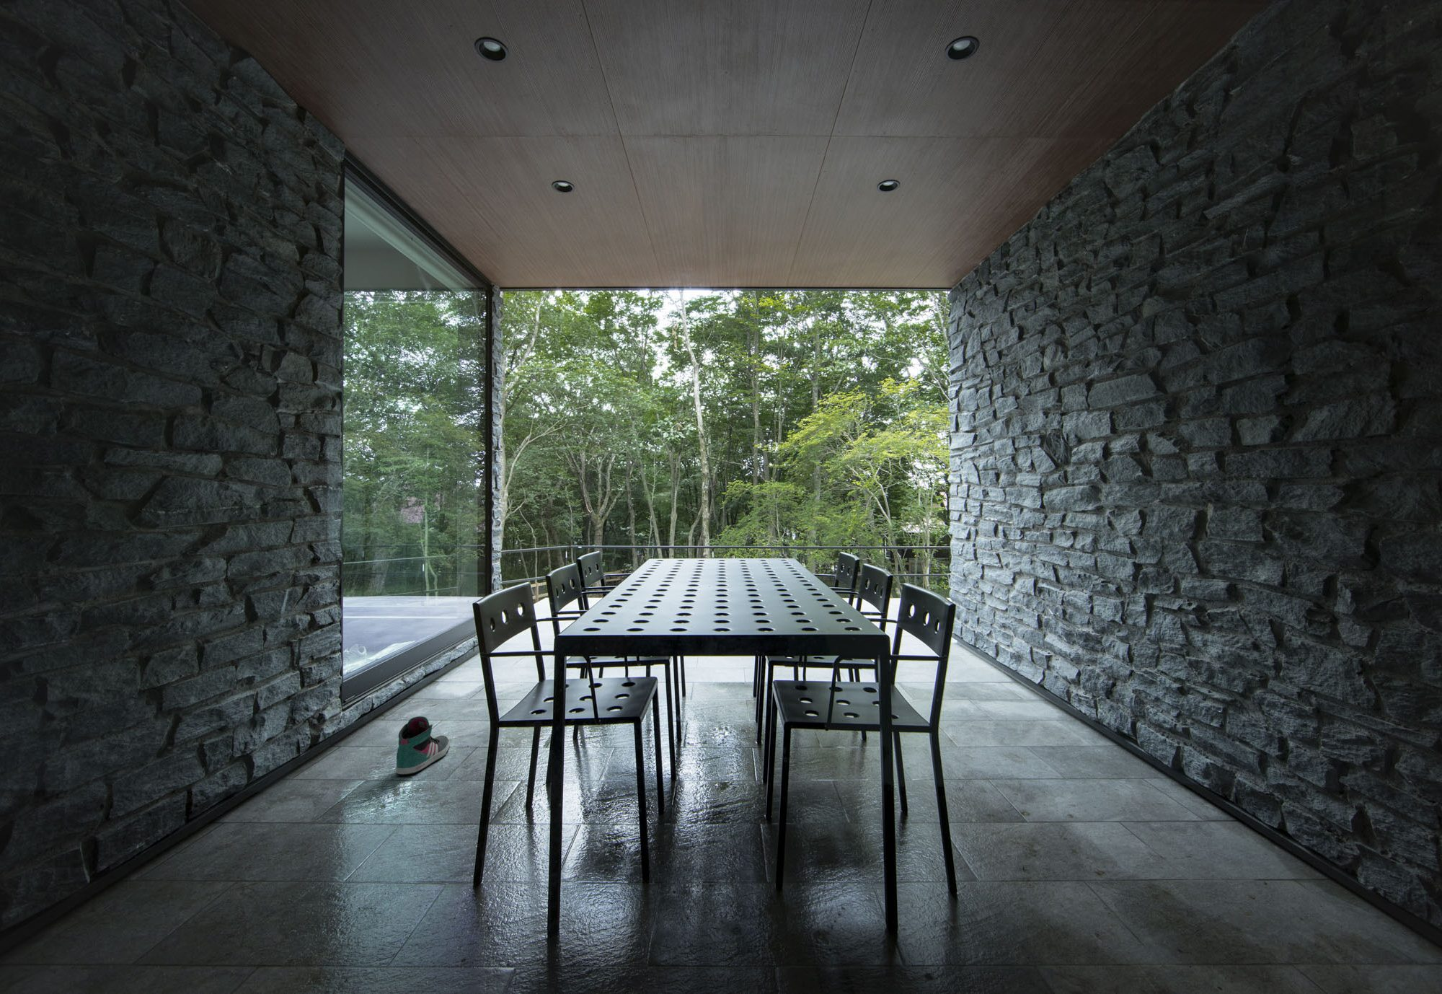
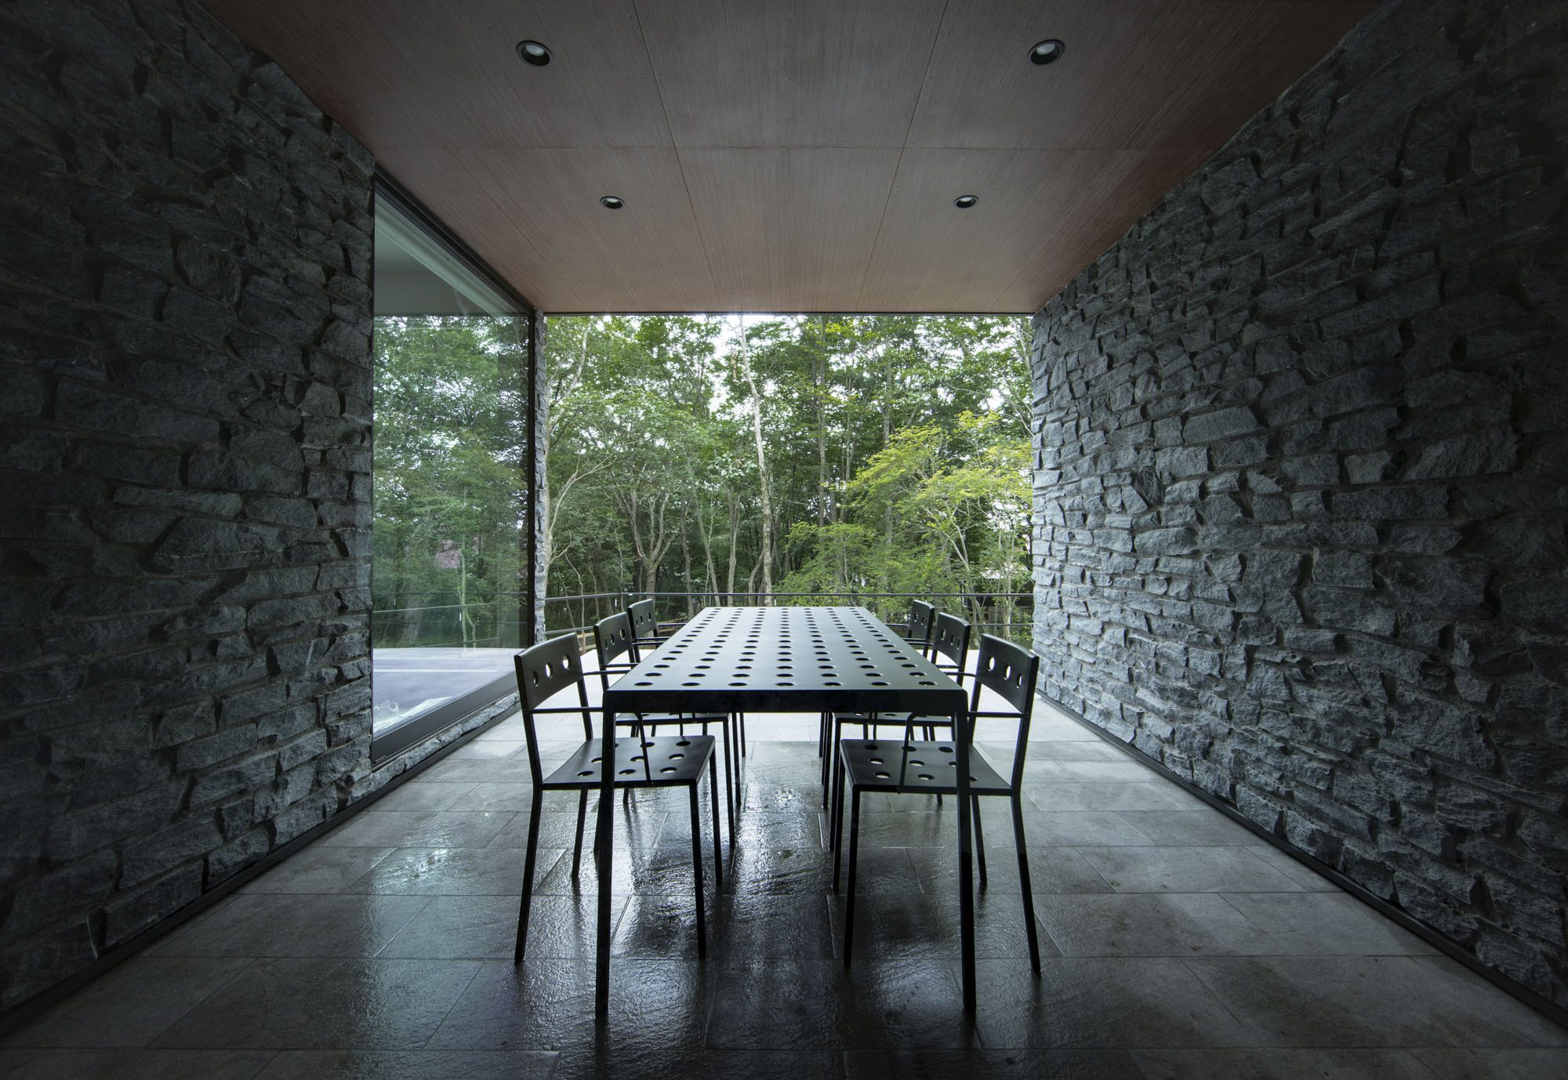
- sneaker [396,716,450,776]
